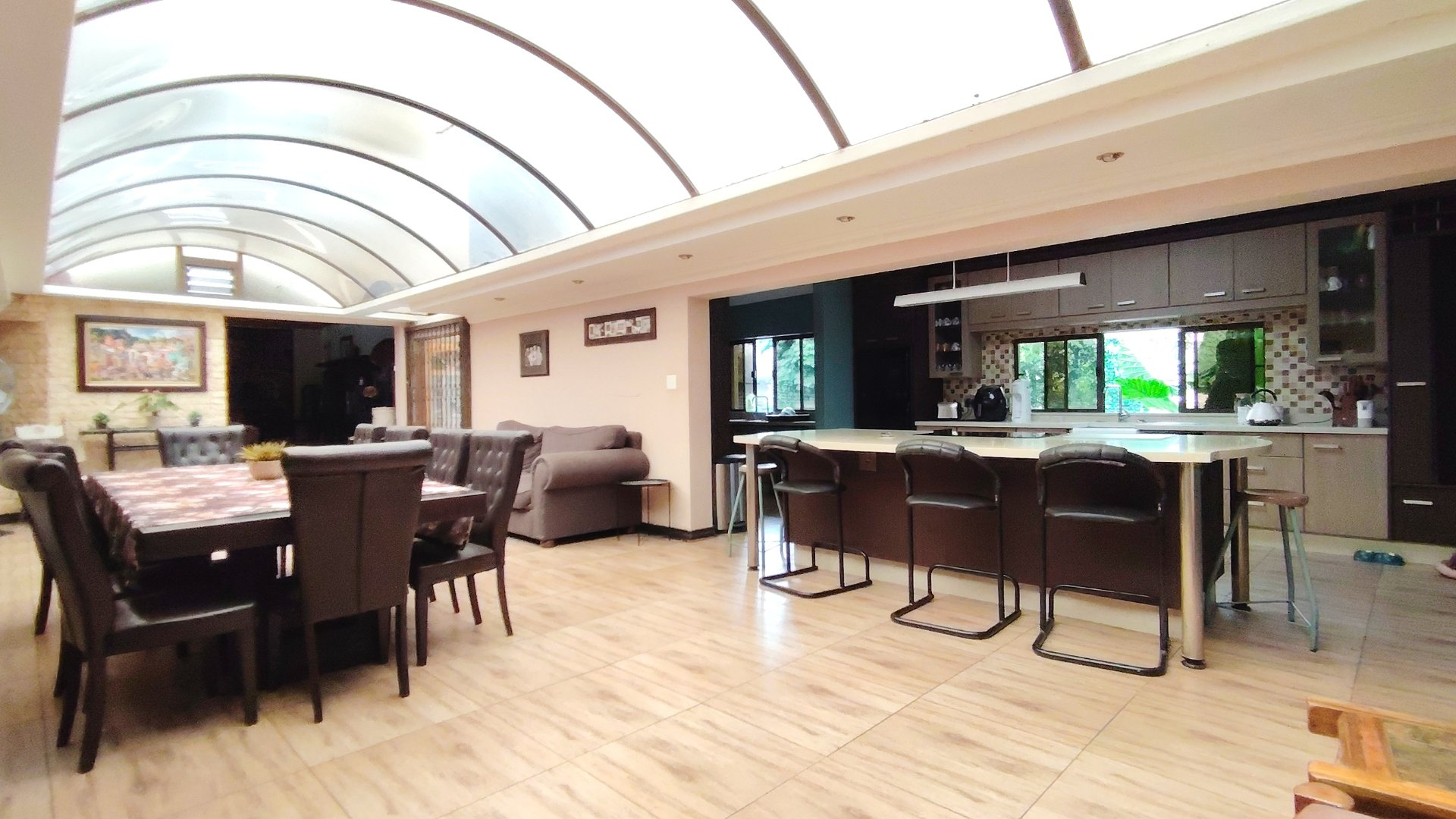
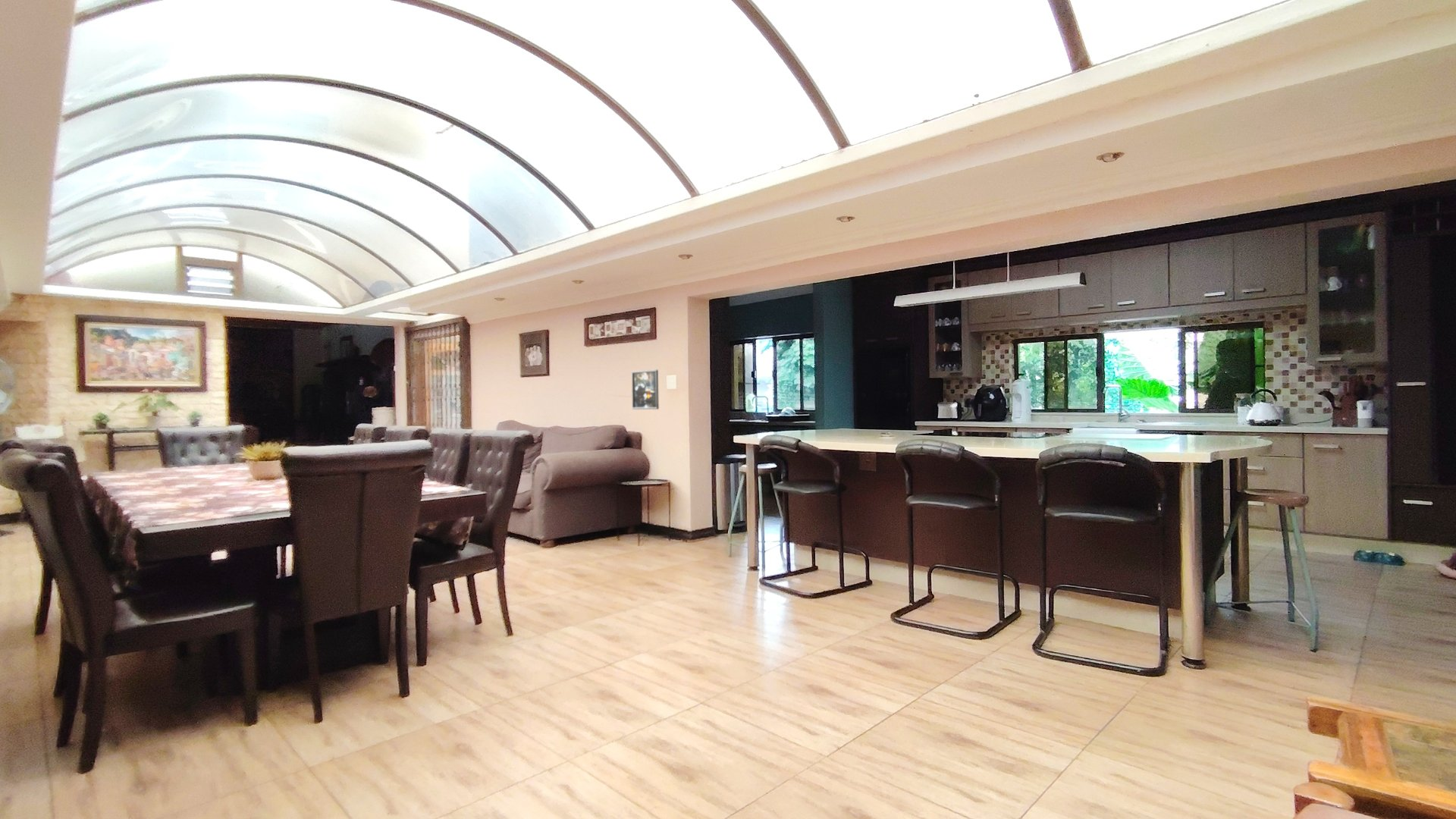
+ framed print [631,369,660,410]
